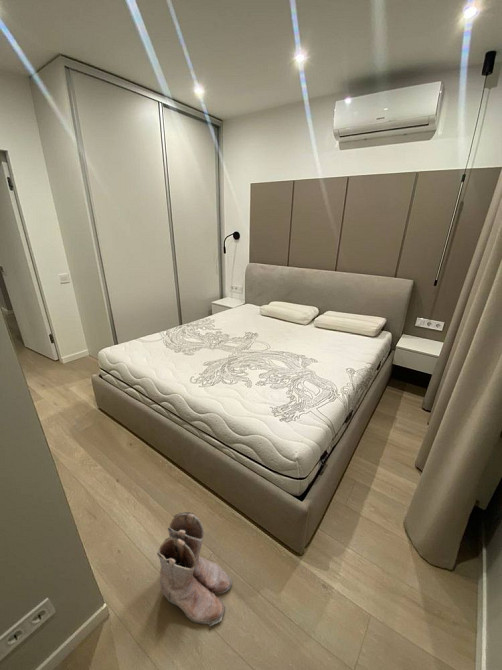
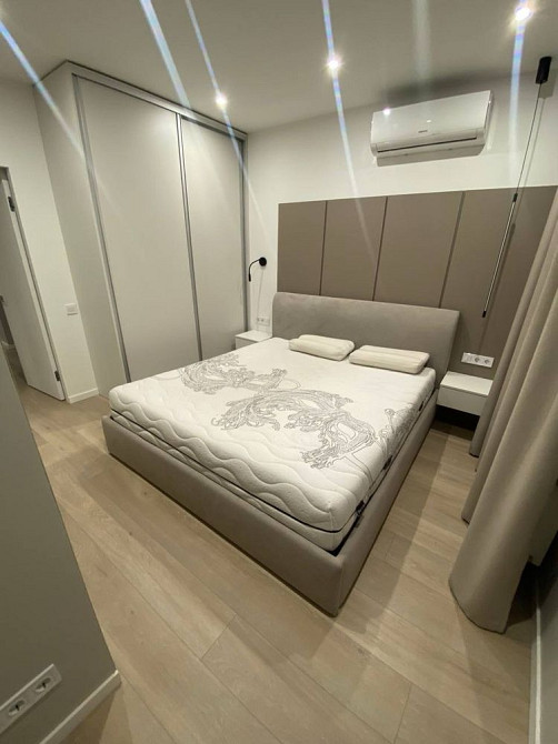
- boots [156,511,233,628]
